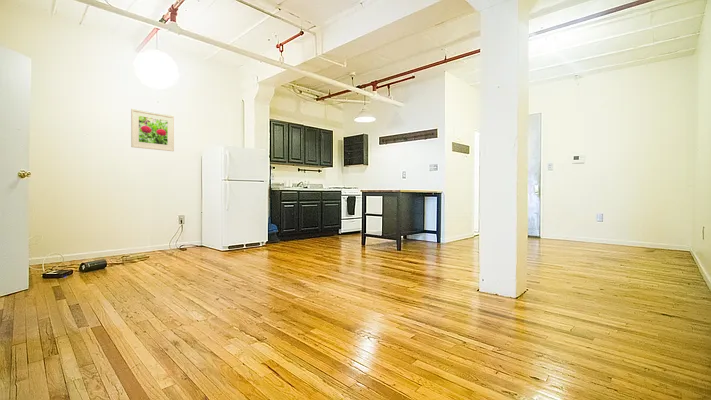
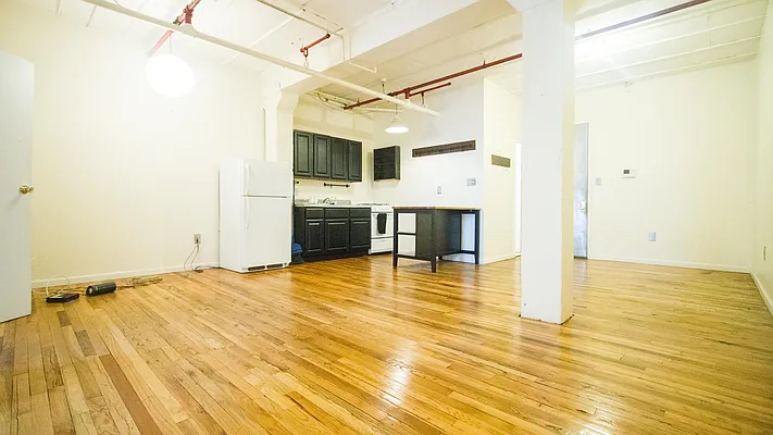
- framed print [130,108,175,152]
